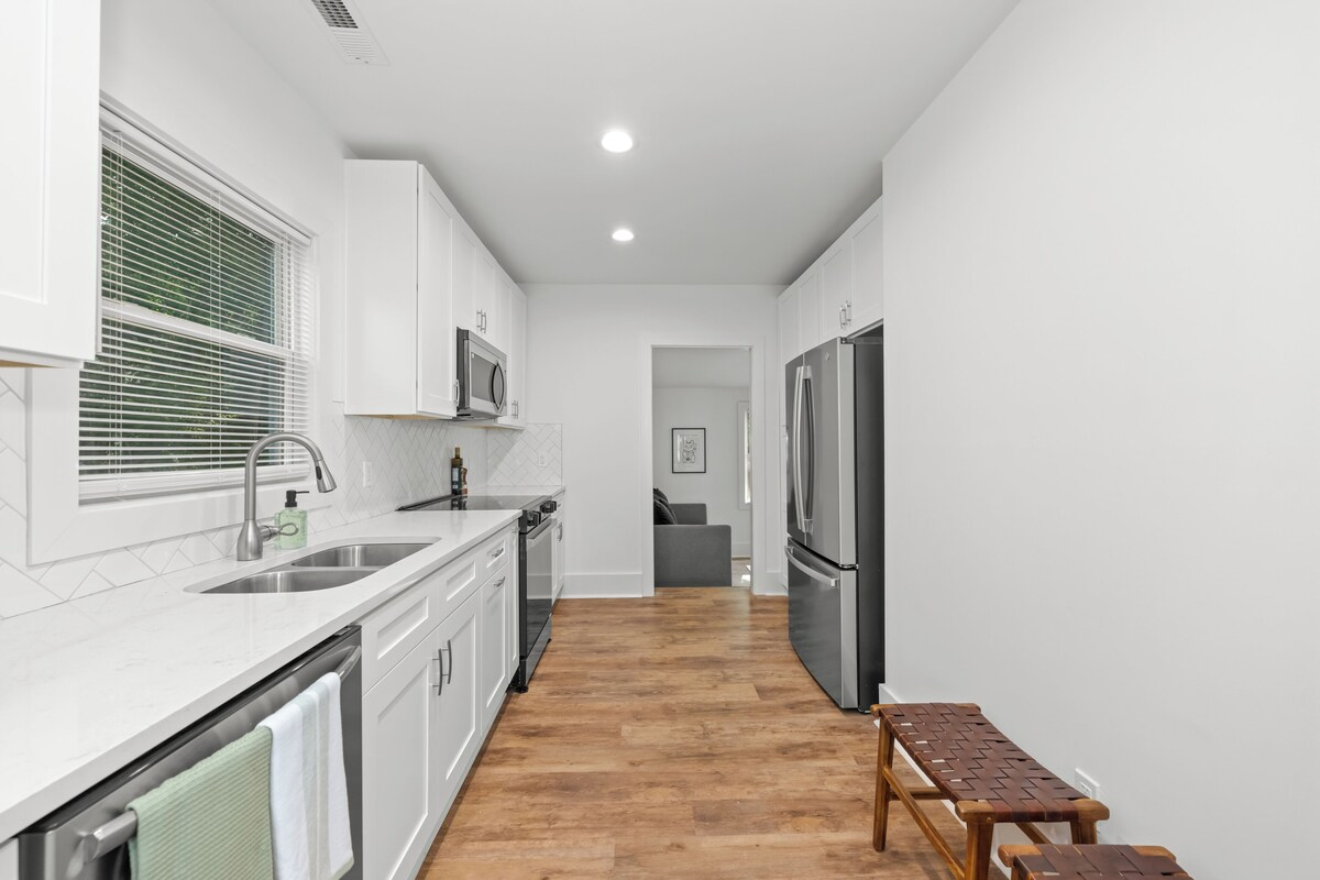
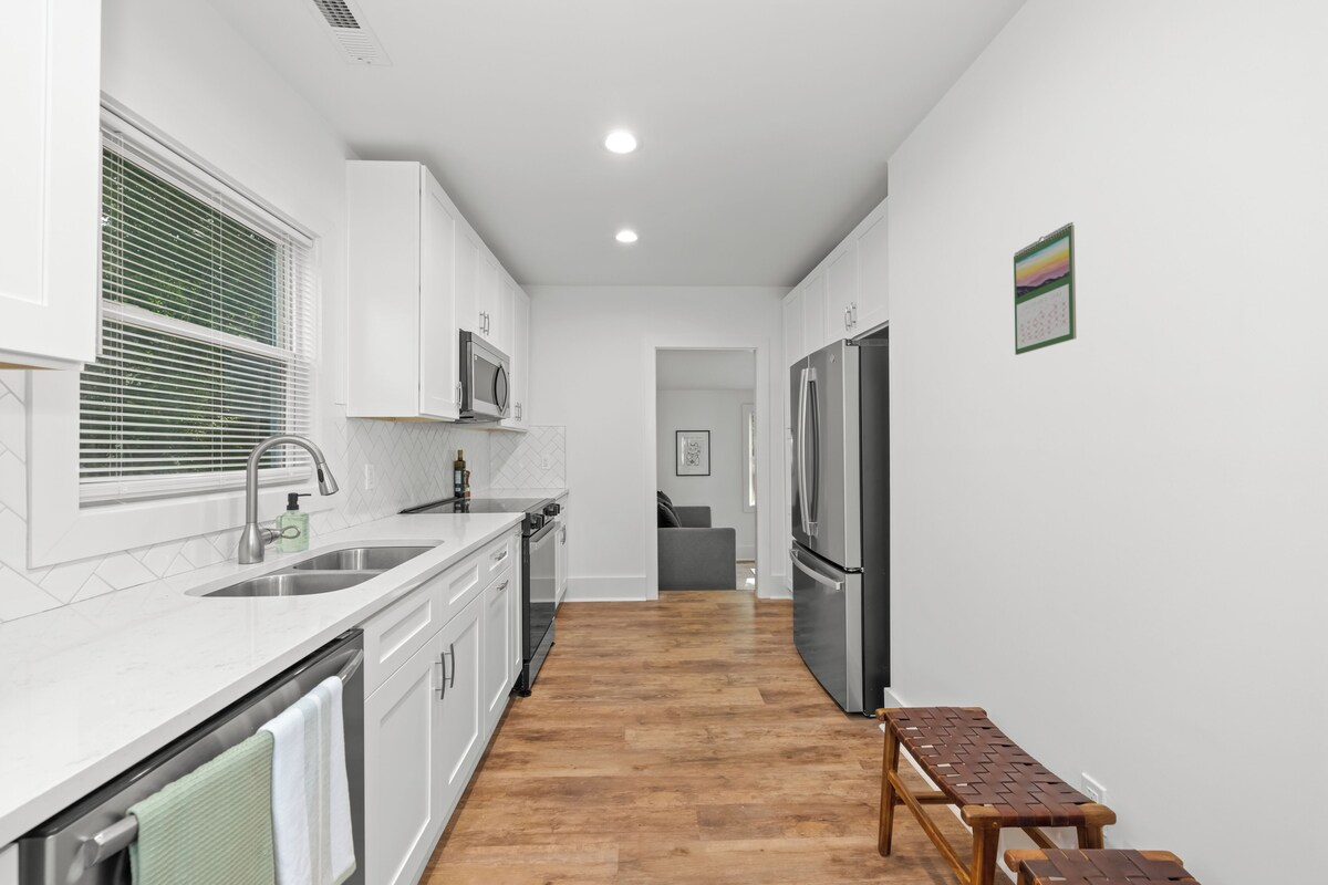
+ calendar [1013,221,1078,356]
